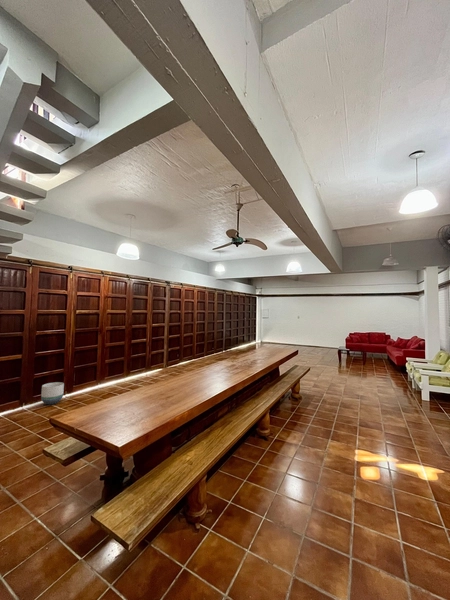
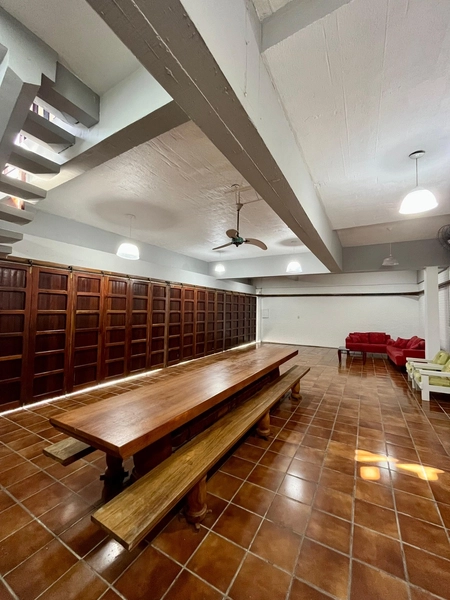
- planter [40,381,65,405]
